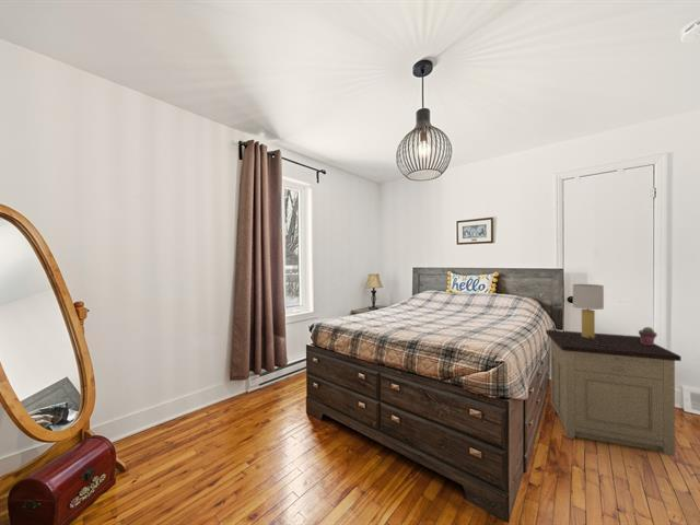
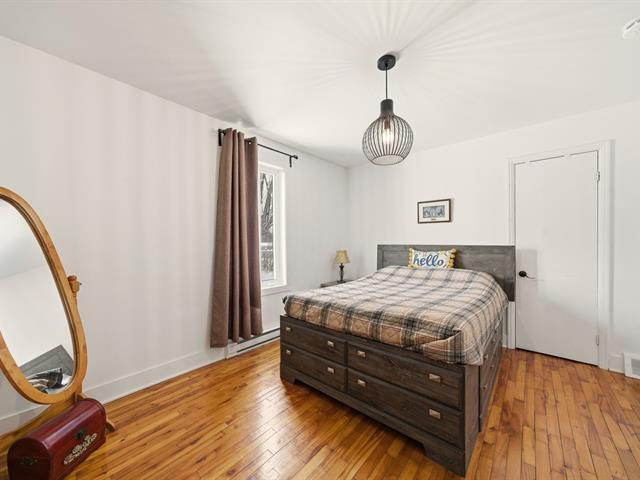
- potted succulent [638,326,658,345]
- nightstand [545,329,682,457]
- table lamp [555,283,616,348]
